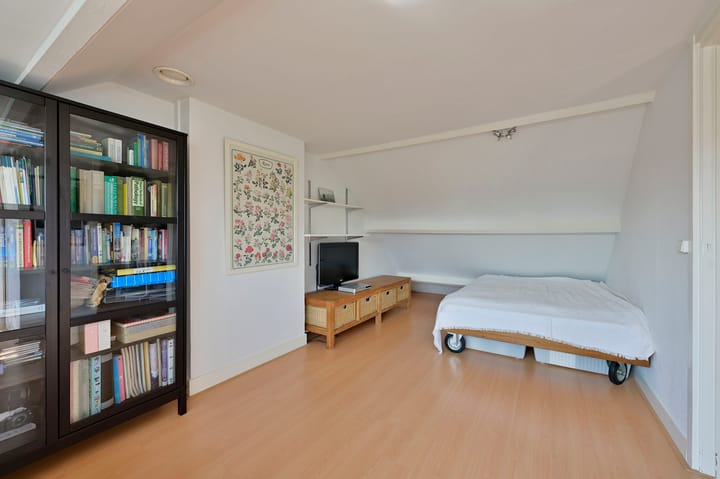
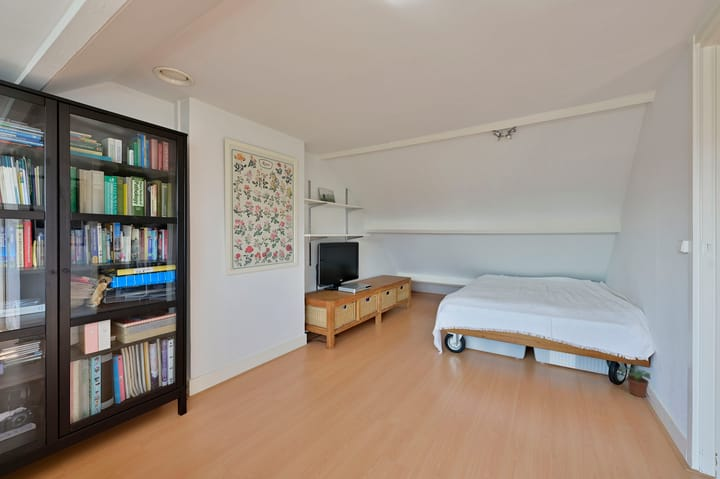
+ potted plant [620,366,651,398]
